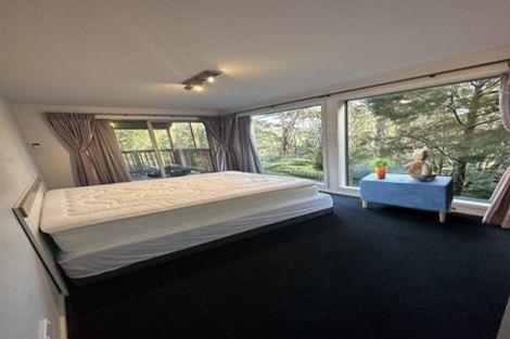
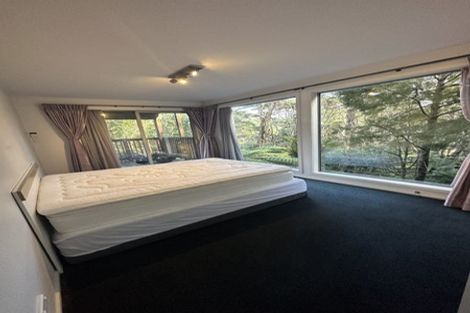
- stuffed bear [403,145,439,181]
- potted plant [367,157,396,180]
- bench [358,172,455,223]
